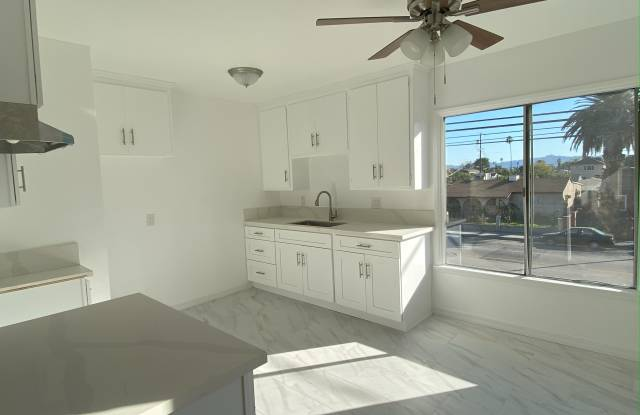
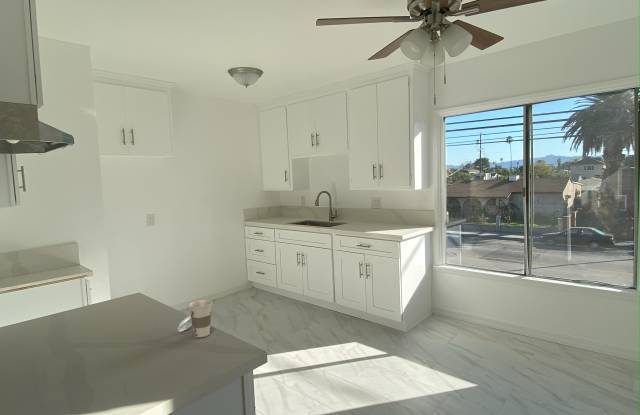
+ cup [177,299,214,338]
